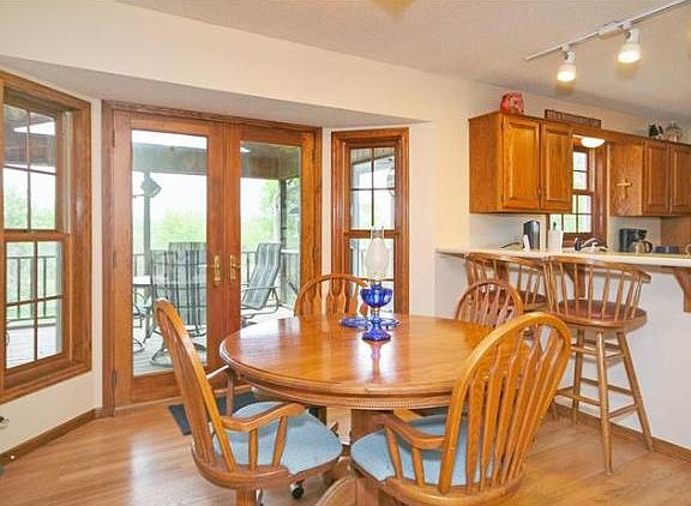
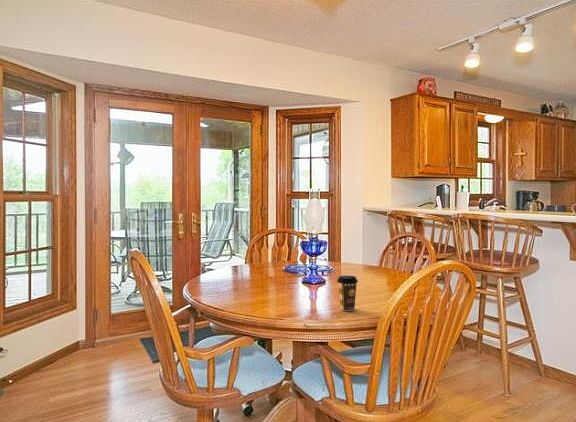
+ coffee cup [336,275,359,312]
